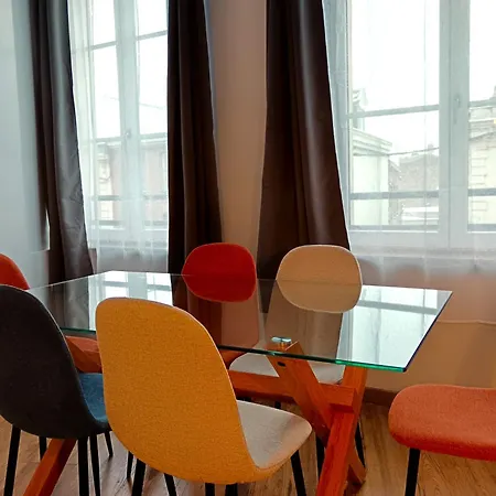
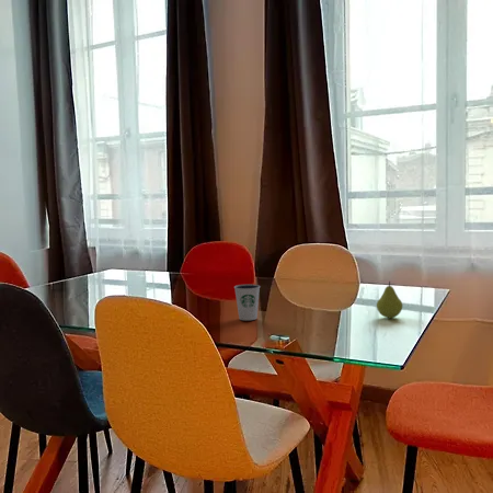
+ fruit [376,280,403,319]
+ dixie cup [233,283,261,321]
